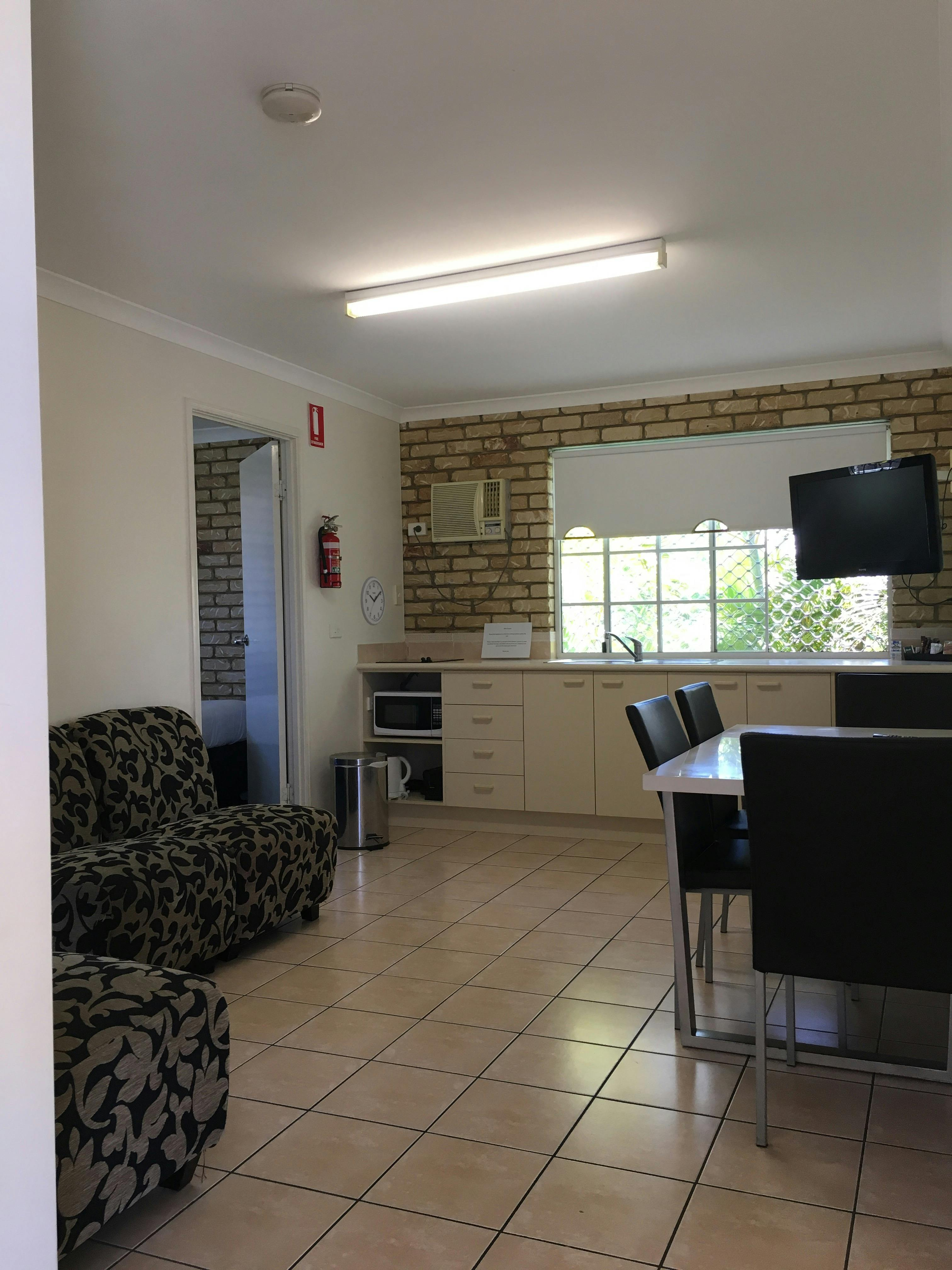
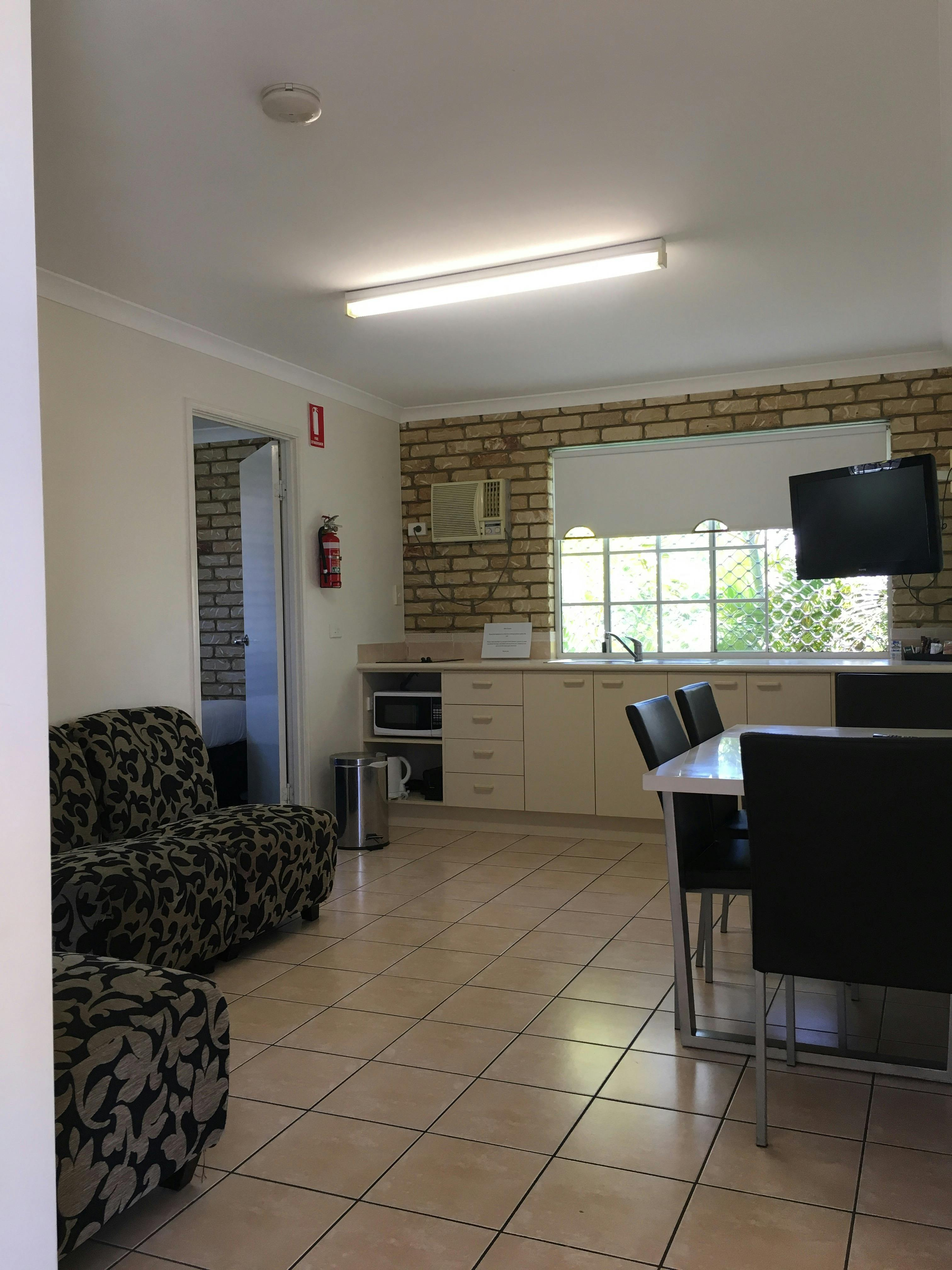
- wall clock [360,576,386,626]
